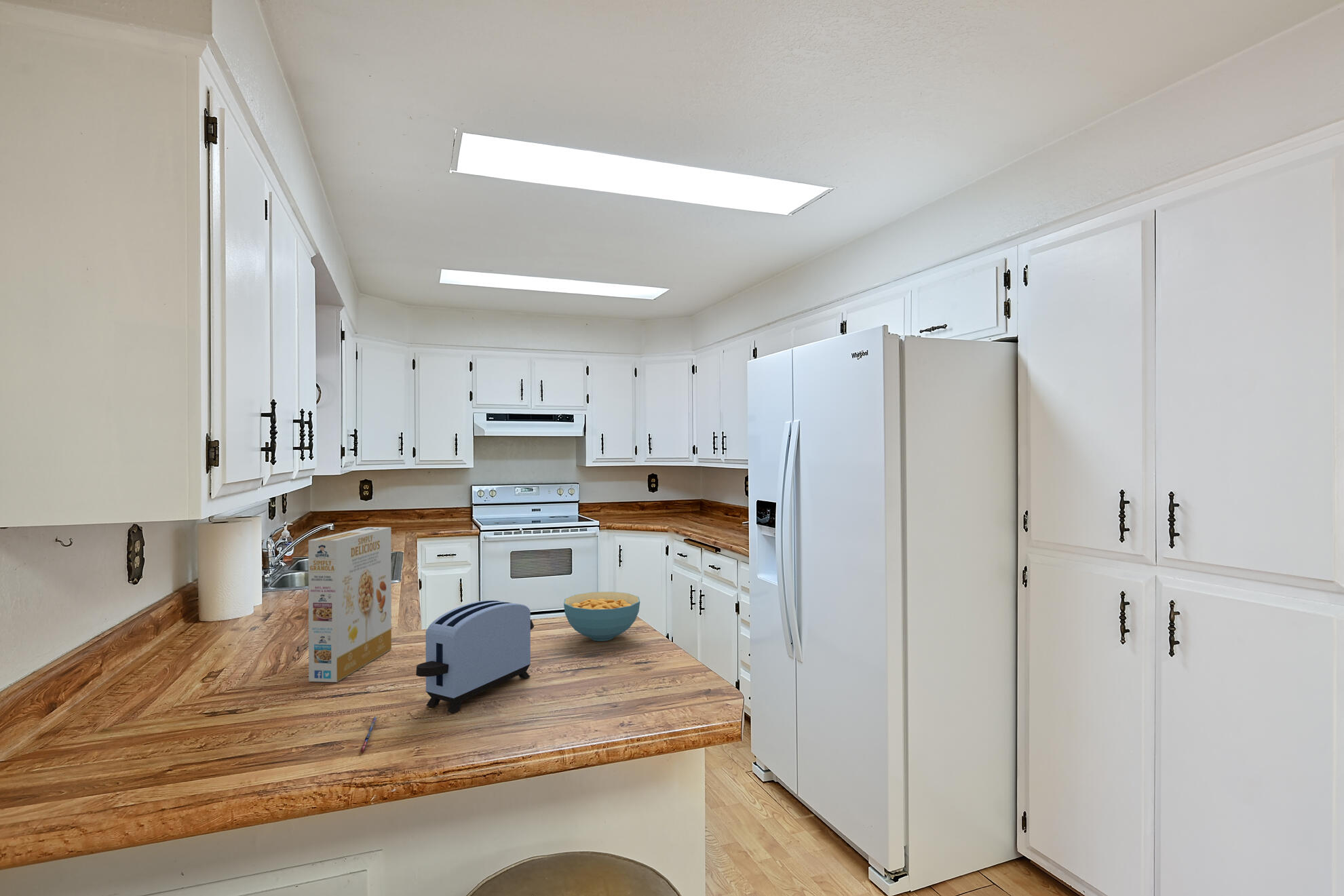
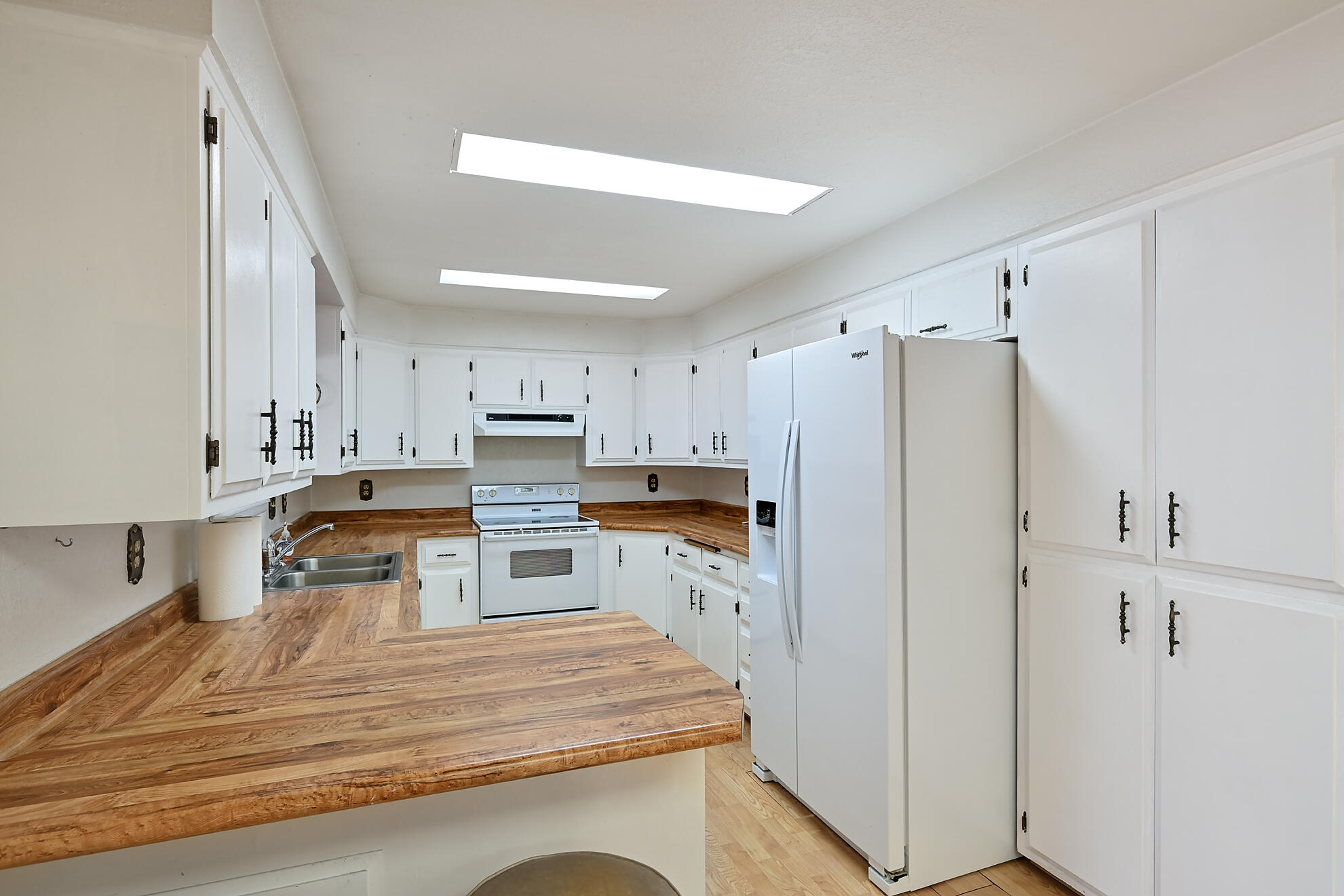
- cereal bowl [563,591,640,642]
- pen [360,716,378,753]
- cereal box [308,526,392,683]
- toaster [415,600,535,714]
